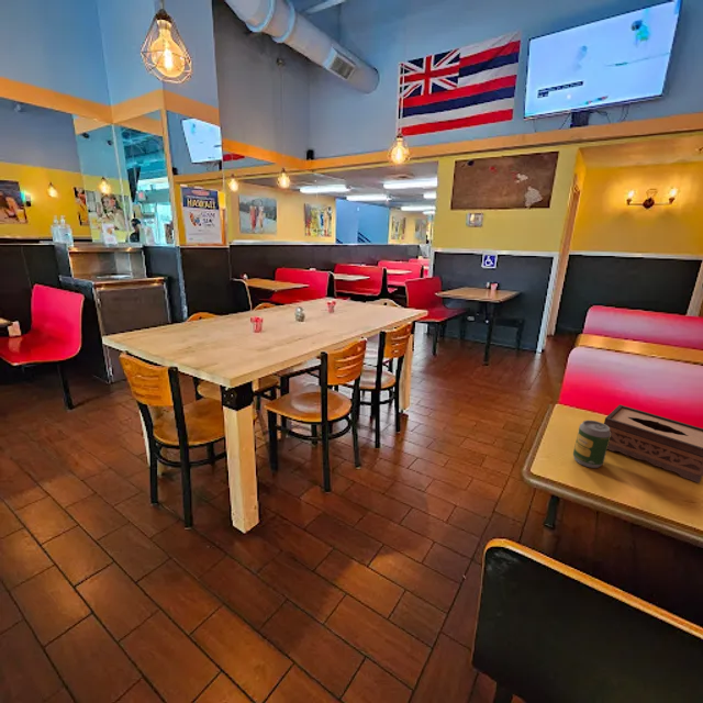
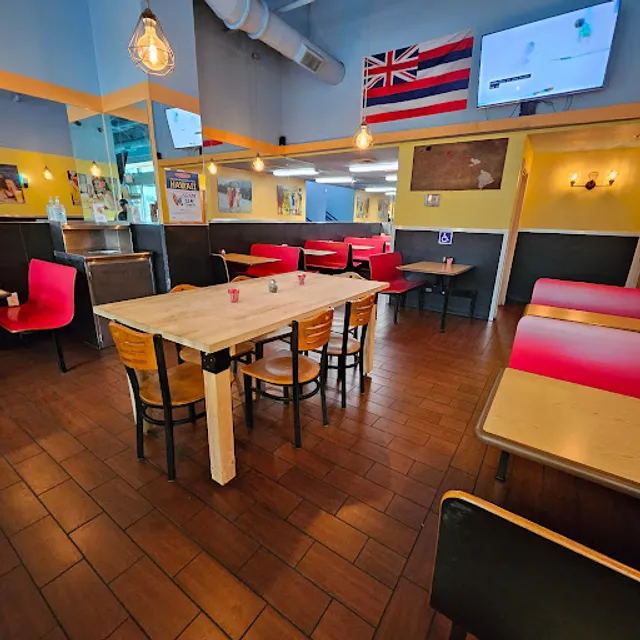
- tissue box [603,403,703,484]
- soda can [572,420,611,469]
